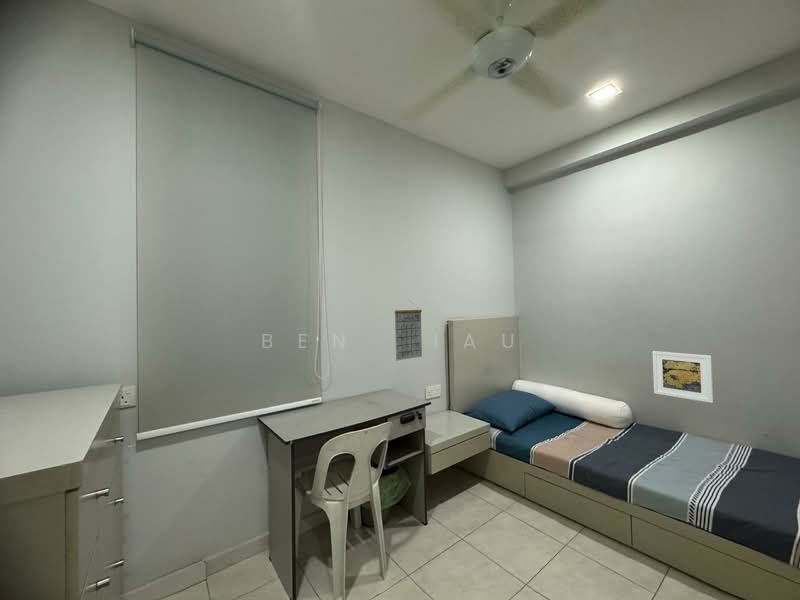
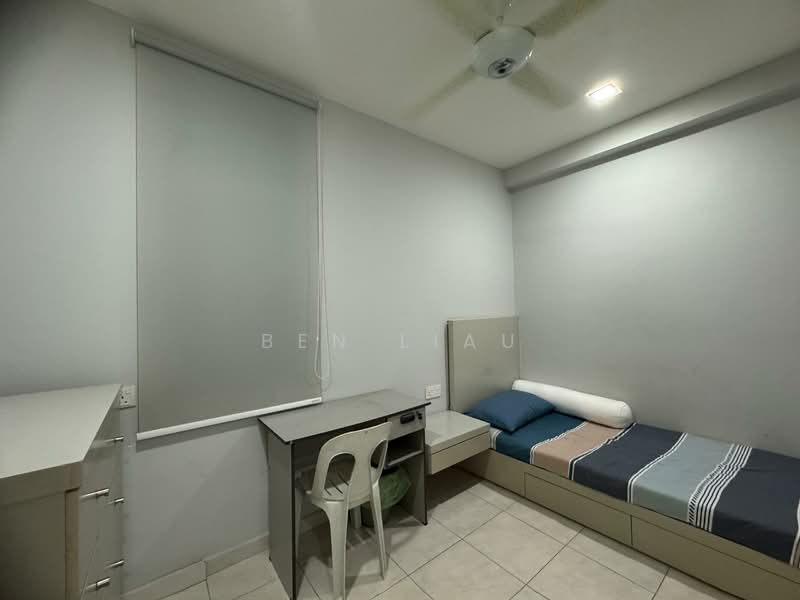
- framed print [652,350,714,404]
- calendar [393,300,423,361]
